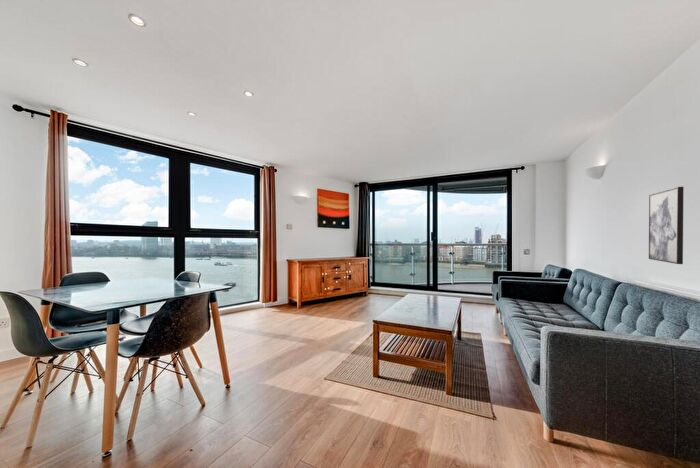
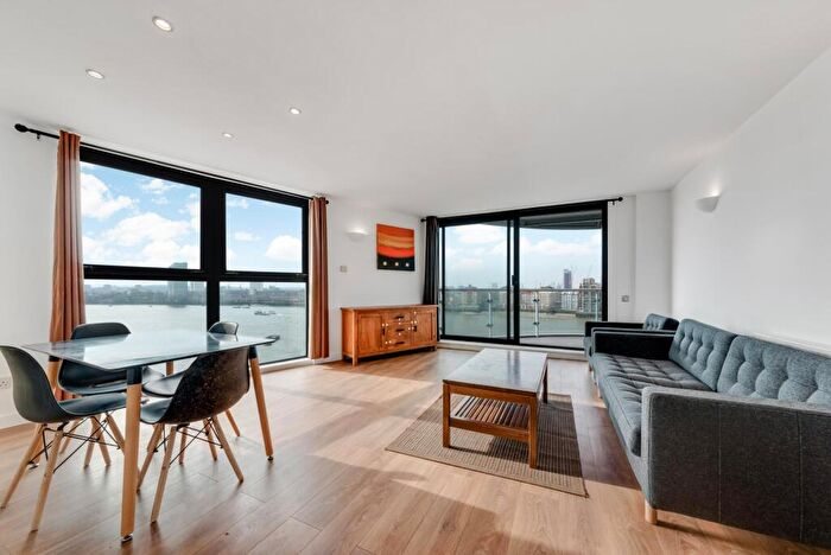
- wall art [648,186,685,265]
